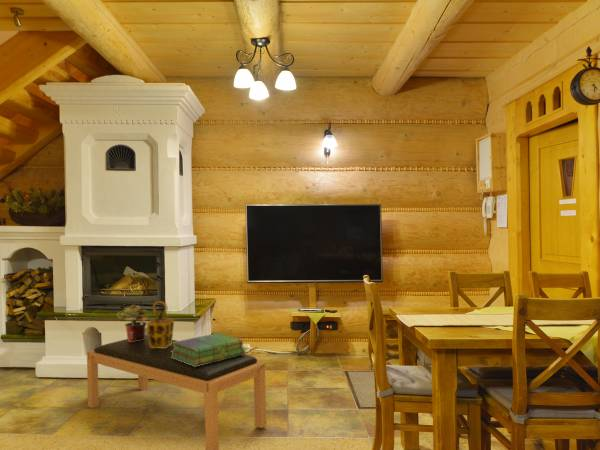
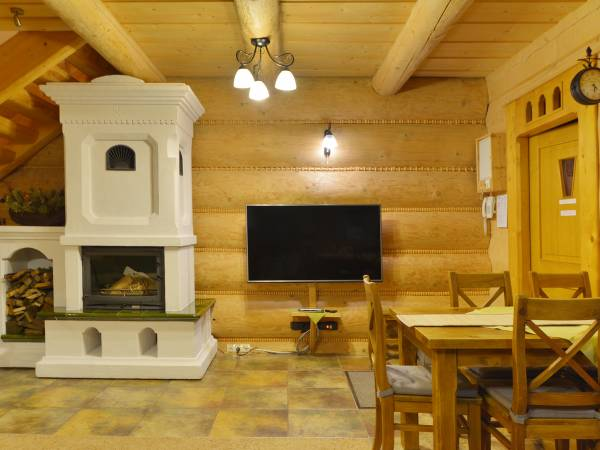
- stack of books [171,332,246,367]
- potted plant [117,304,150,342]
- bench [86,334,267,450]
- lantern [146,300,175,348]
